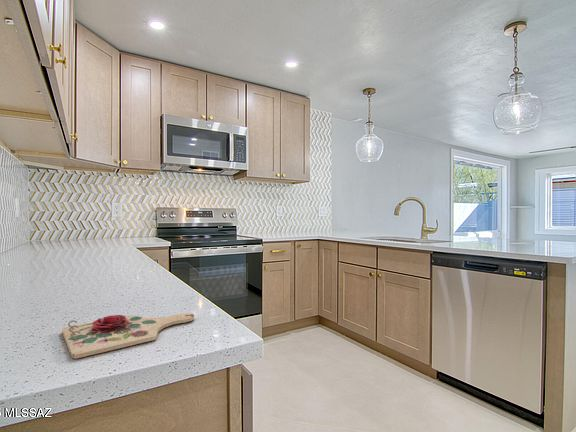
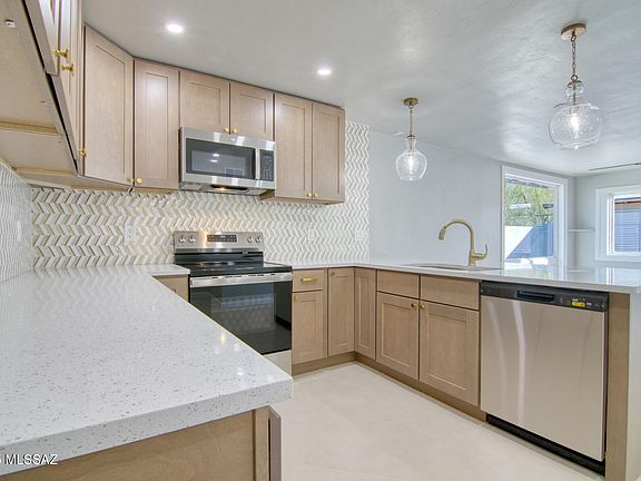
- cutting board [61,312,195,360]
